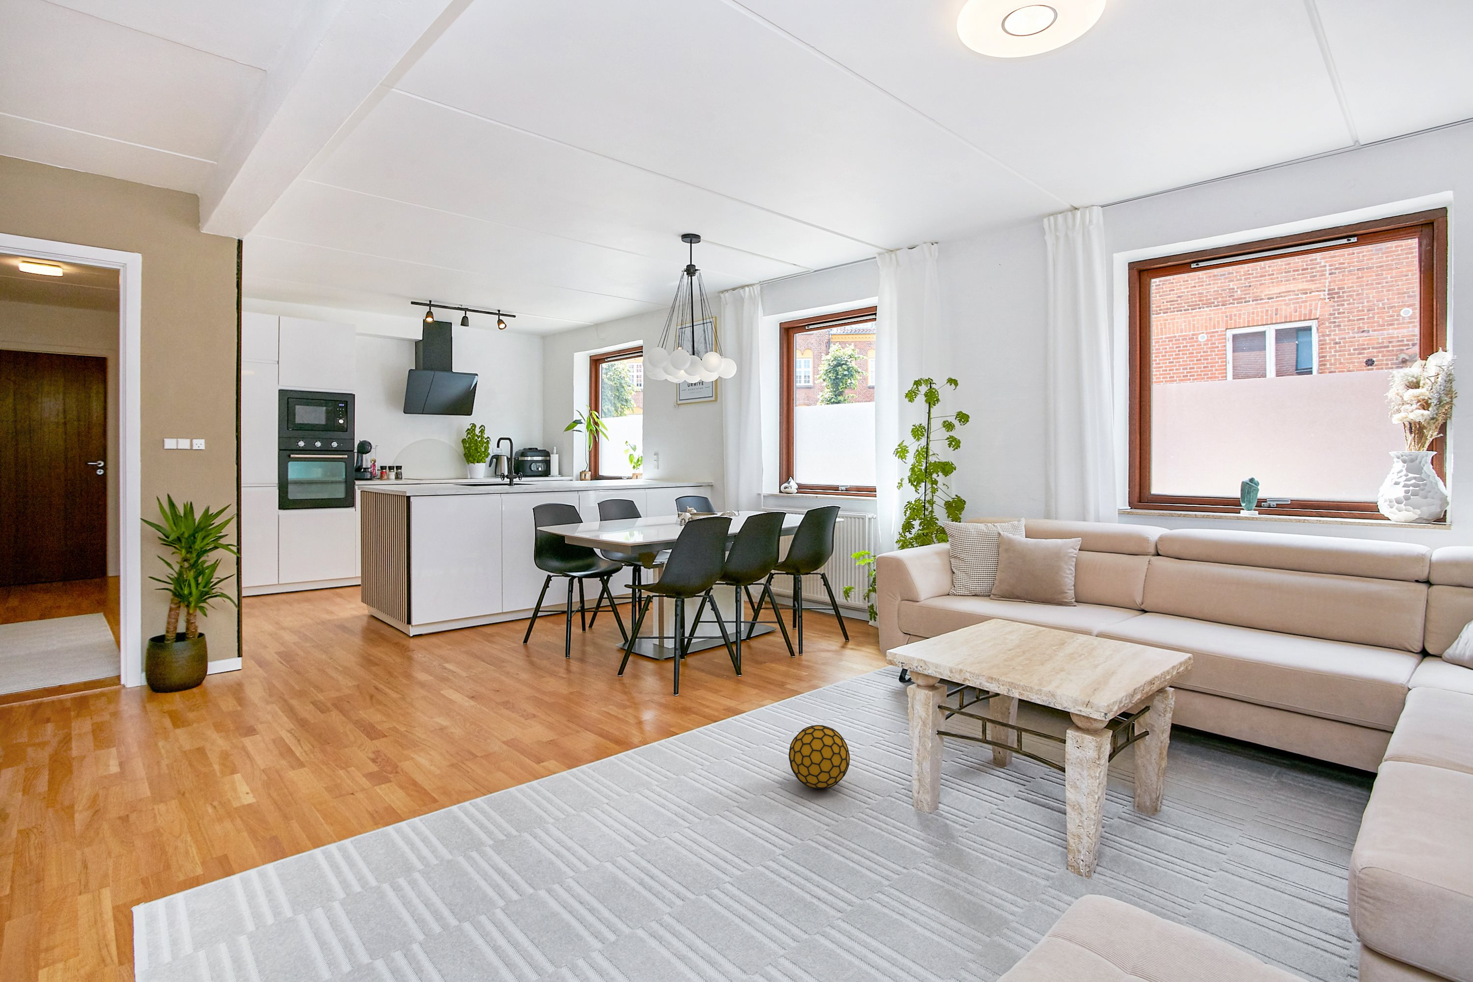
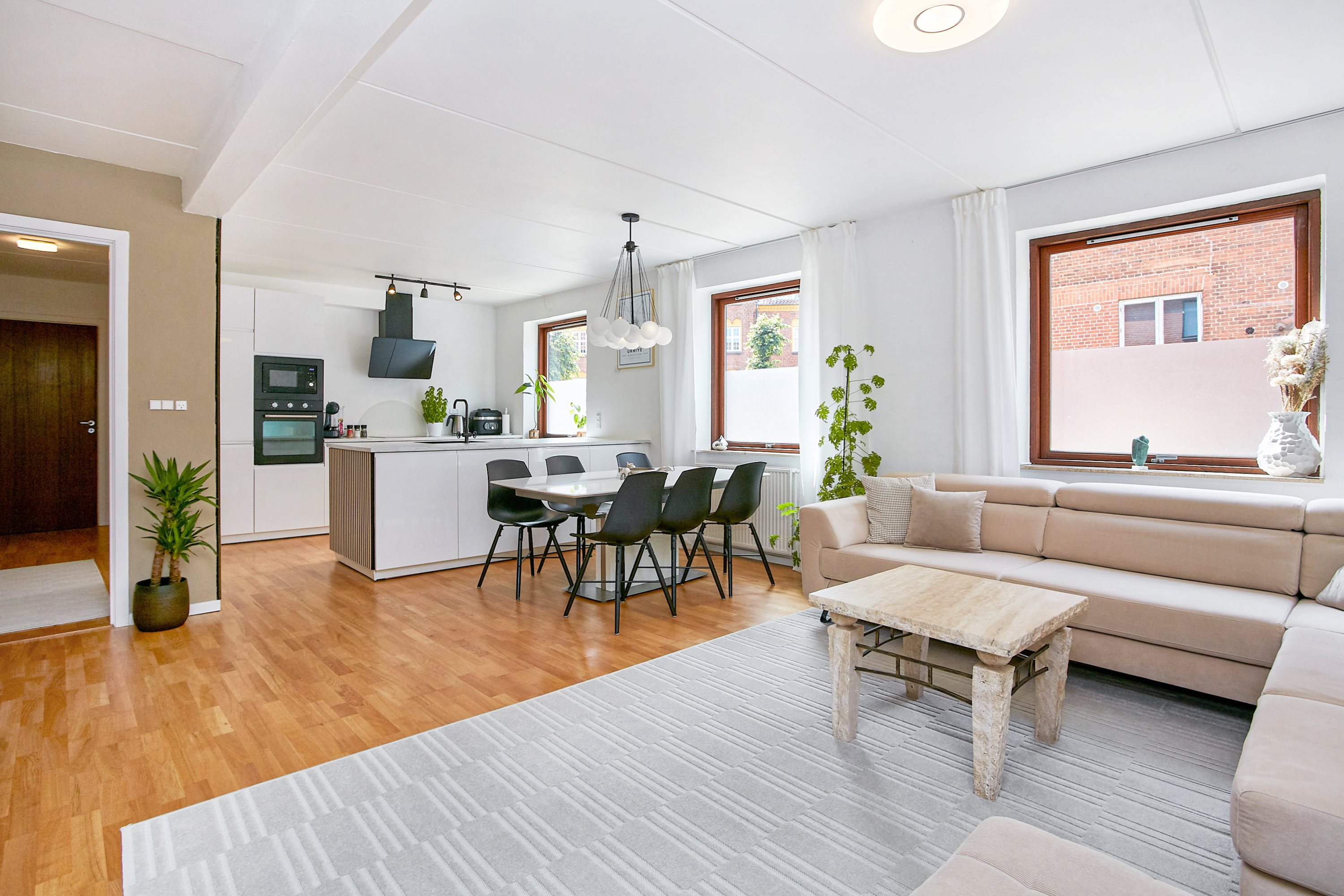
- decorative ball [788,724,850,789]
